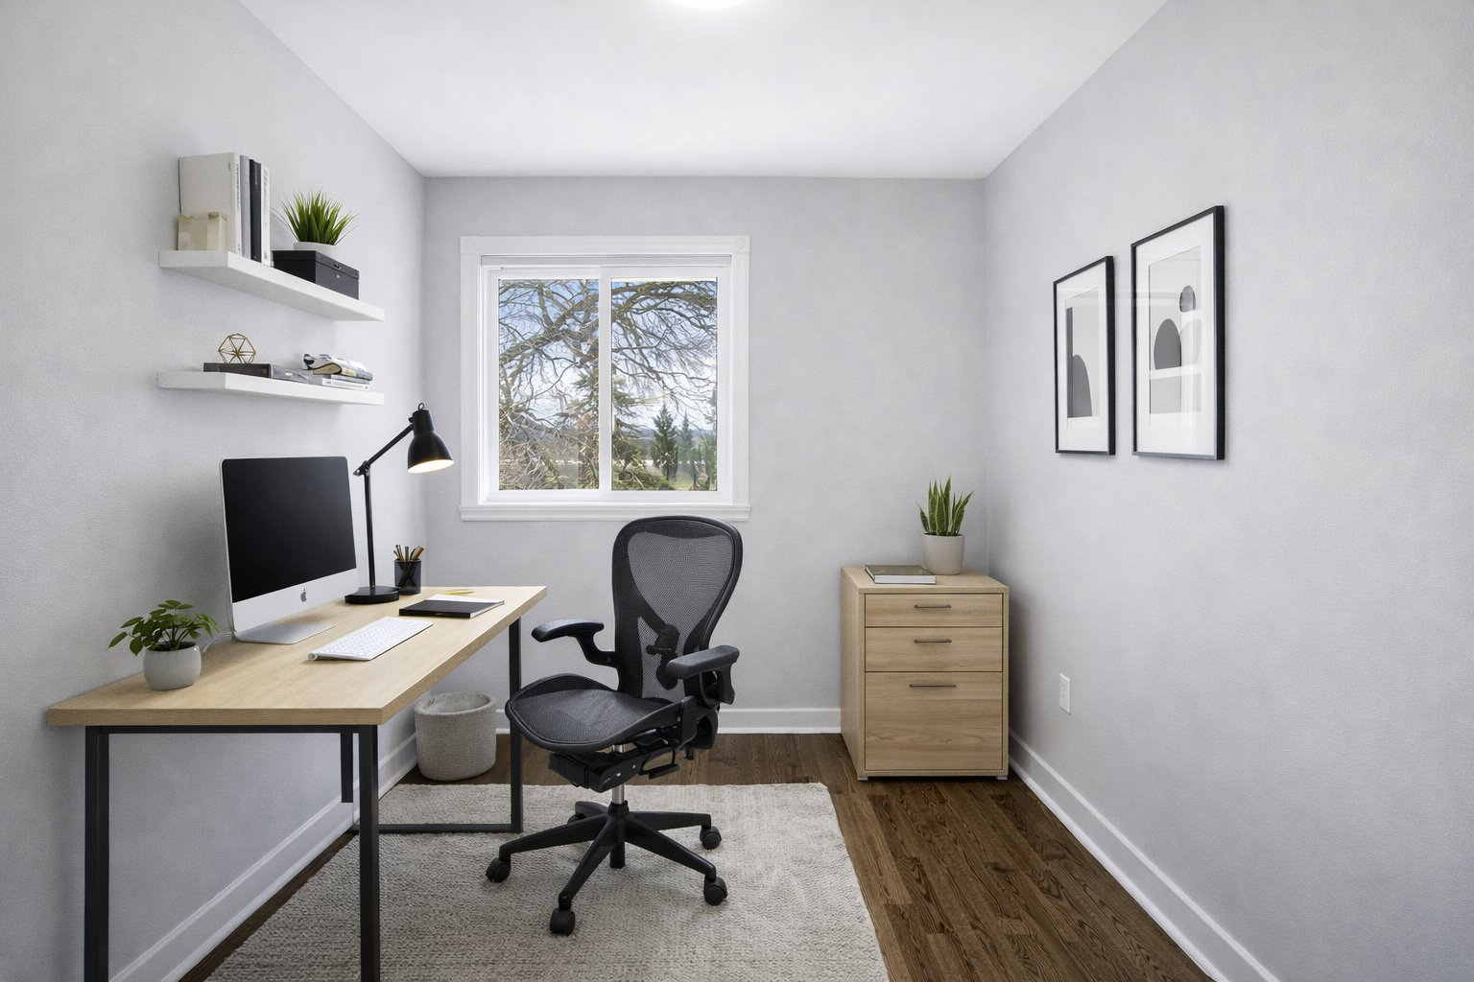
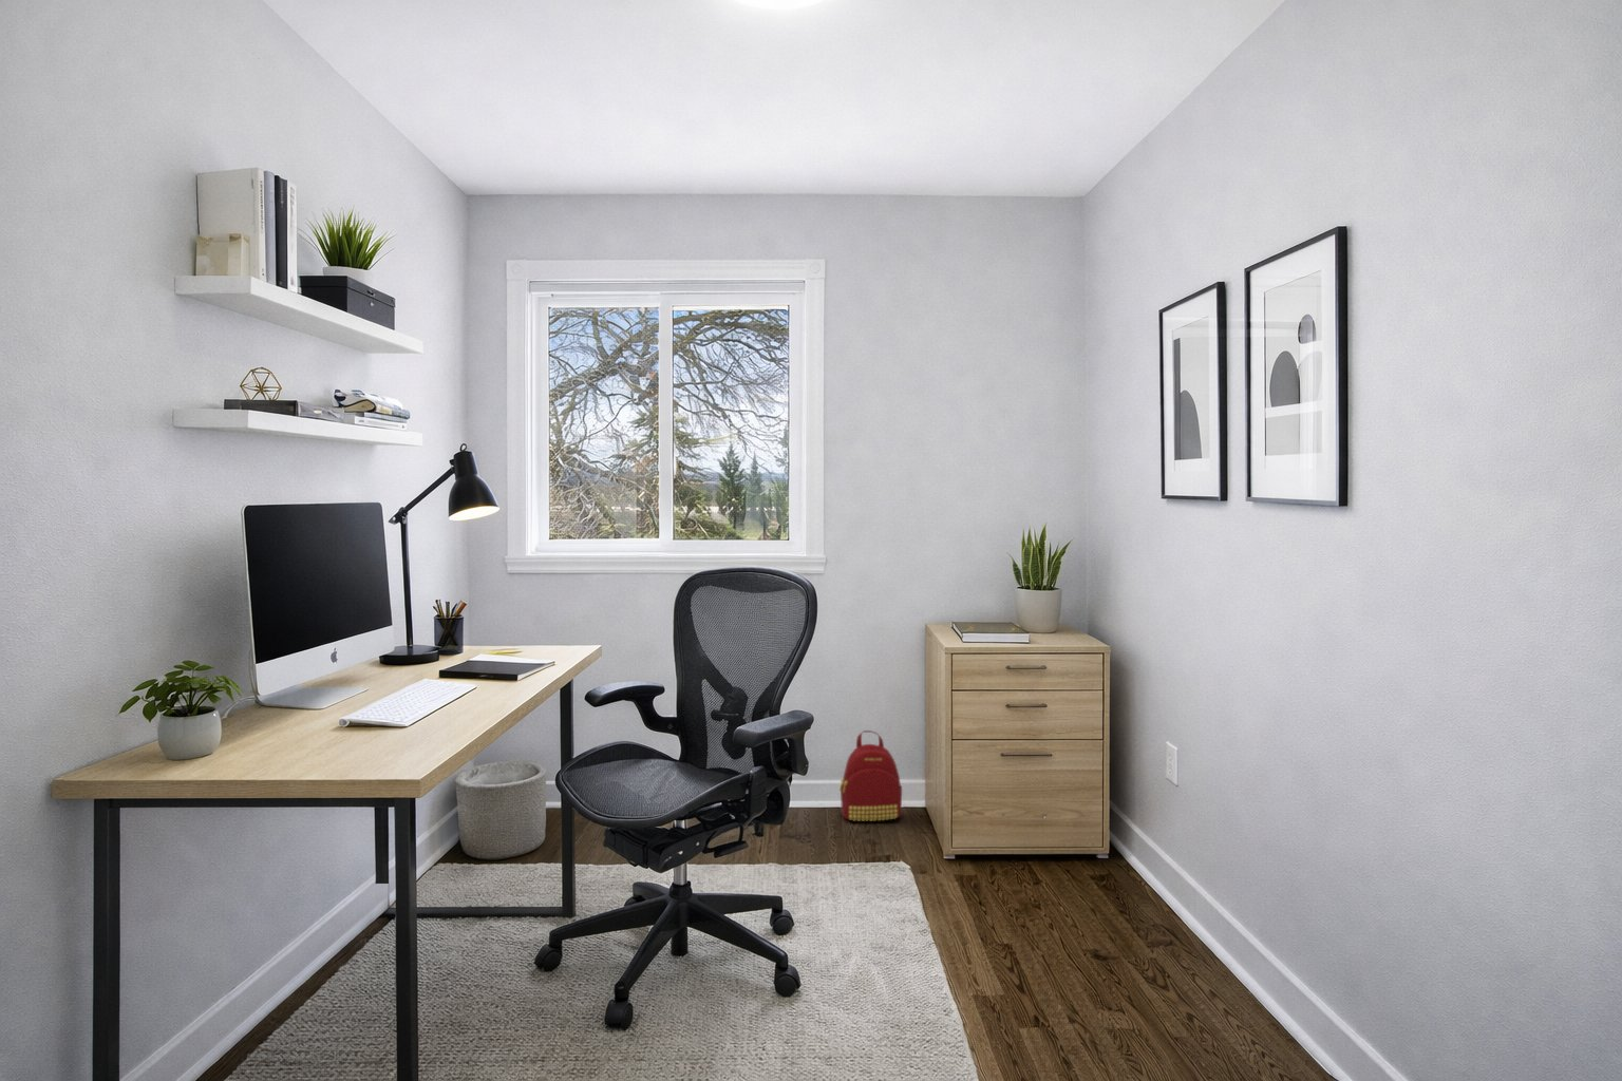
+ backpack [838,730,903,823]
